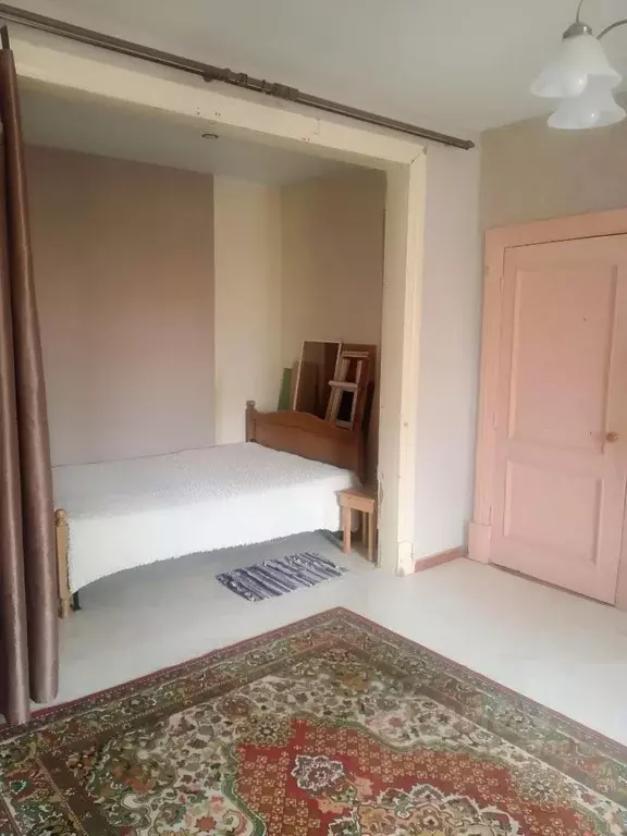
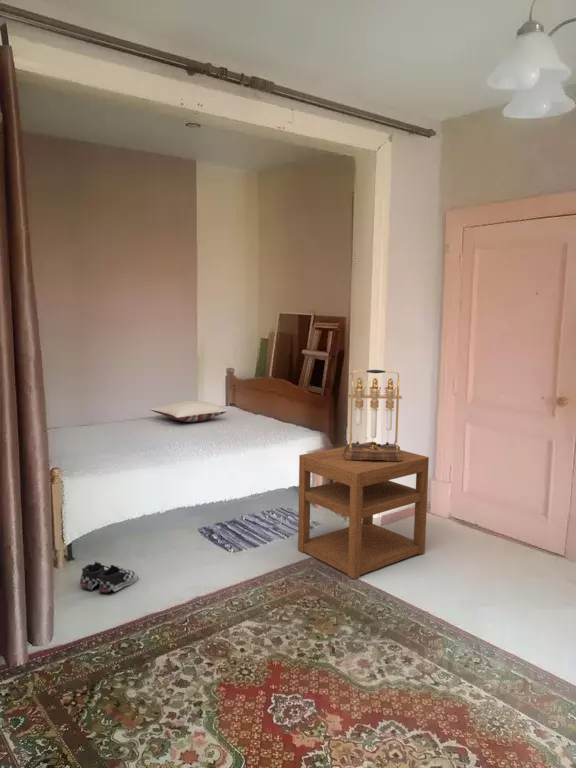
+ nightstand [297,441,430,580]
+ shoe [79,561,138,593]
+ pillow [149,400,228,423]
+ table lamp [344,369,403,461]
